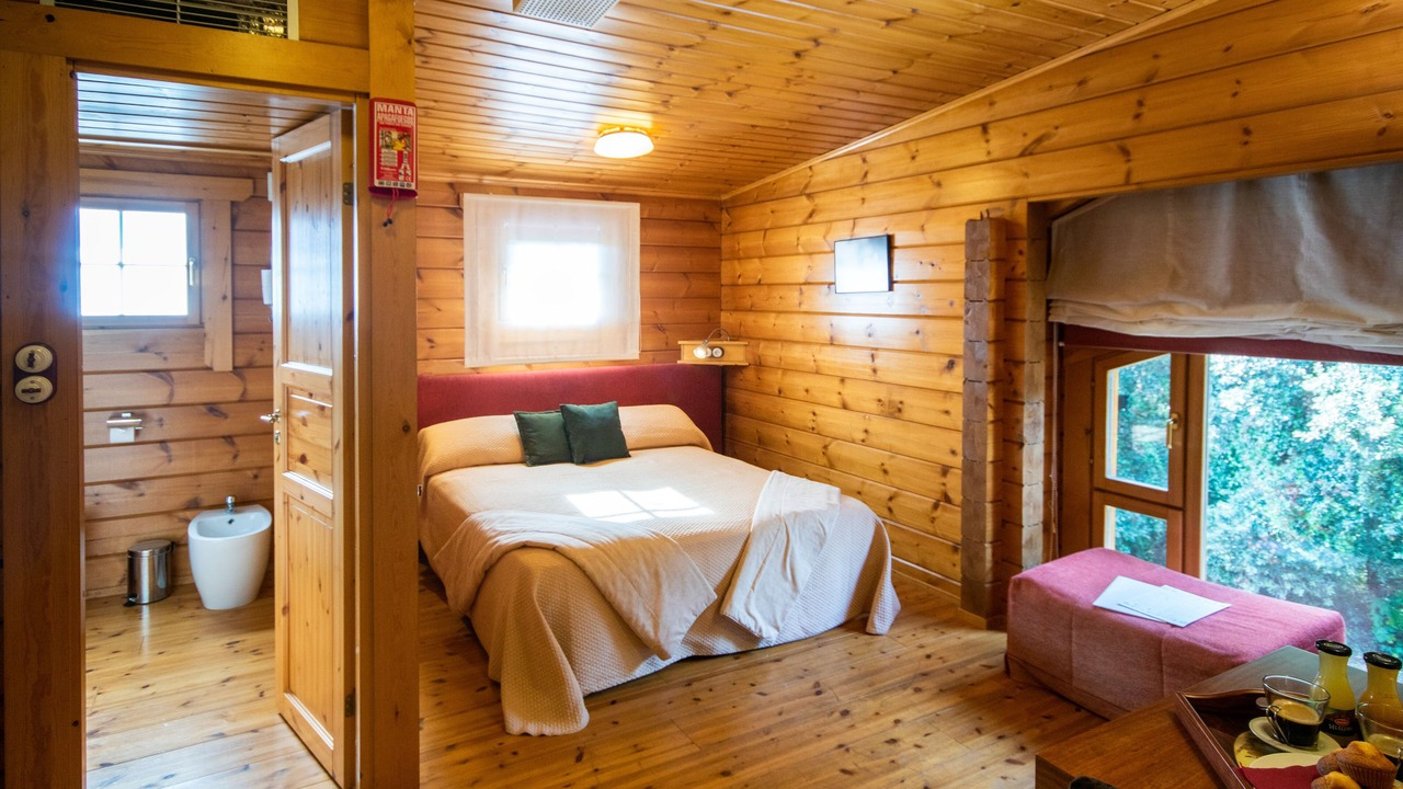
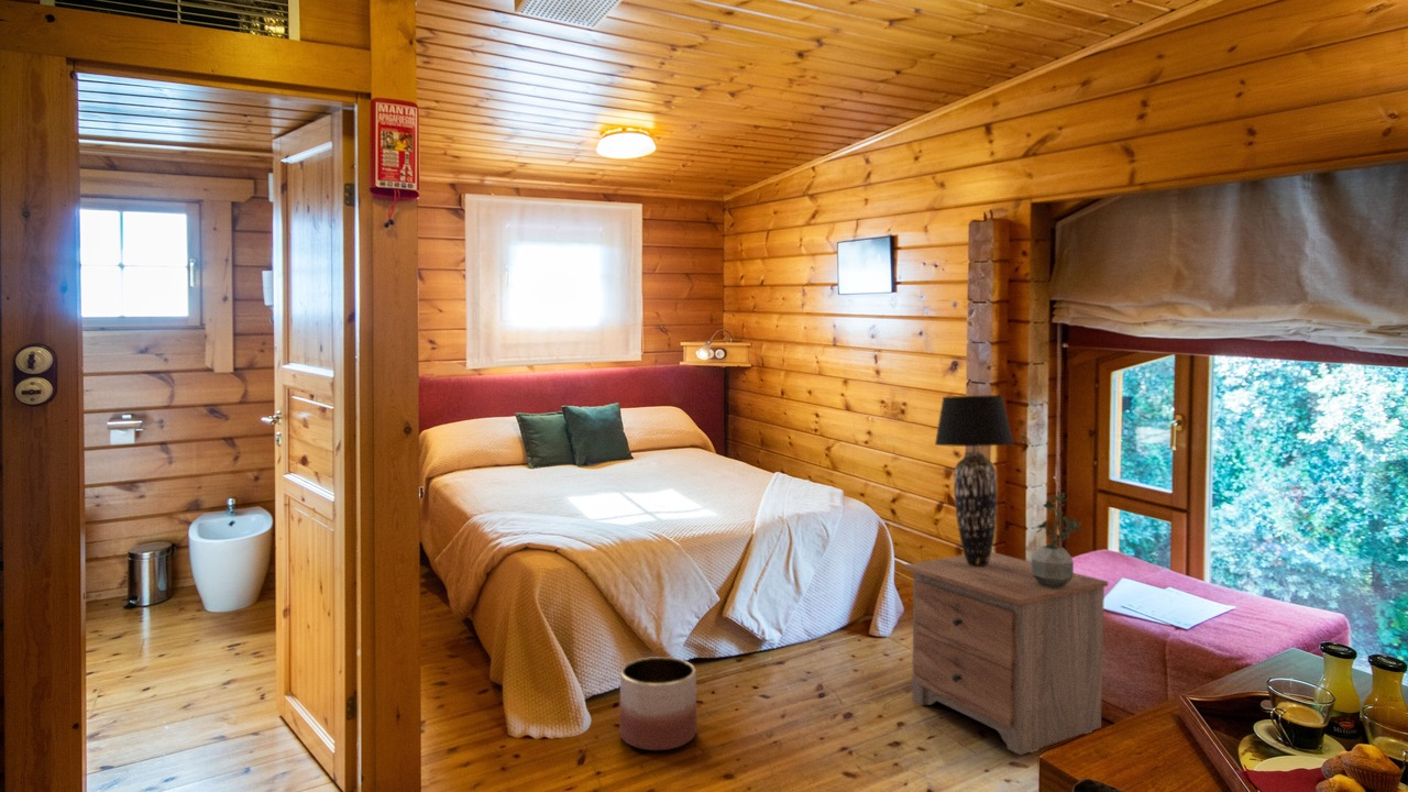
+ nightstand [903,551,1109,756]
+ table lamp [934,394,1015,565]
+ planter [618,656,697,751]
+ potted plant [1031,491,1086,587]
